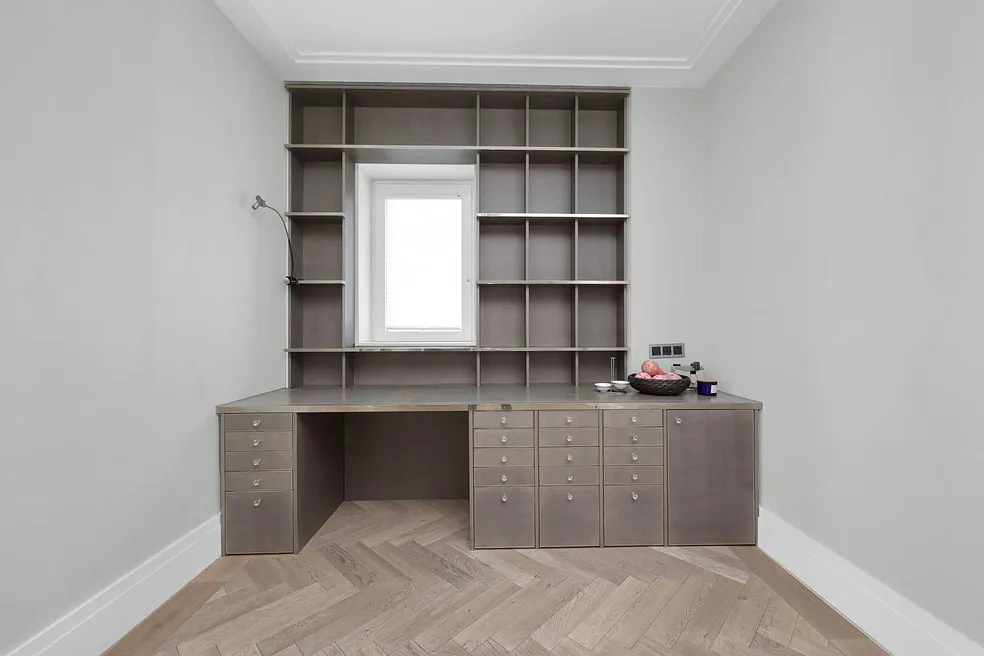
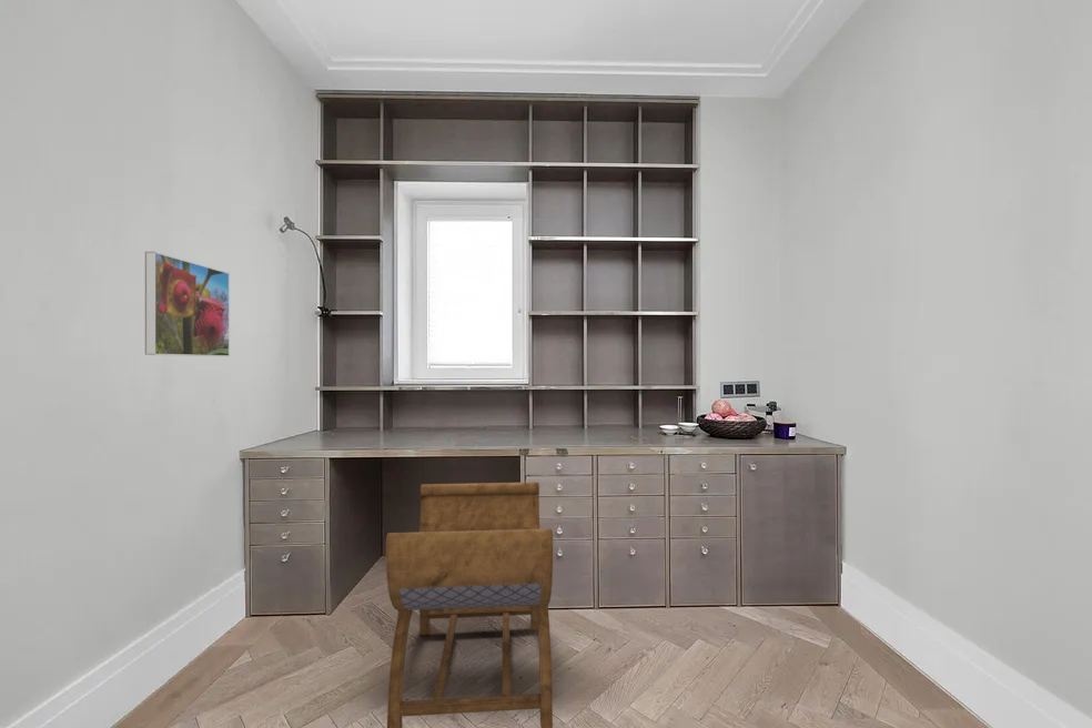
+ stool [385,482,554,728]
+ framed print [144,251,231,357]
